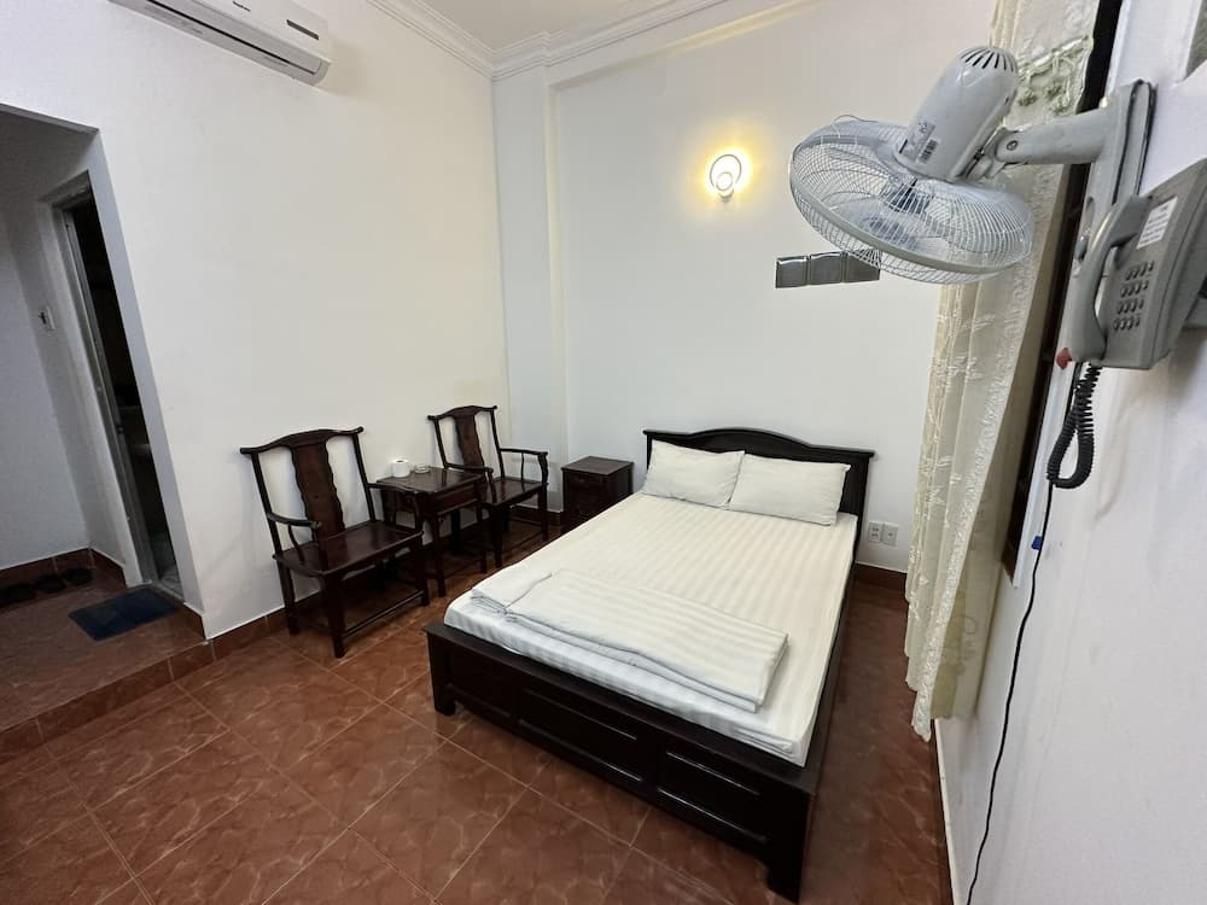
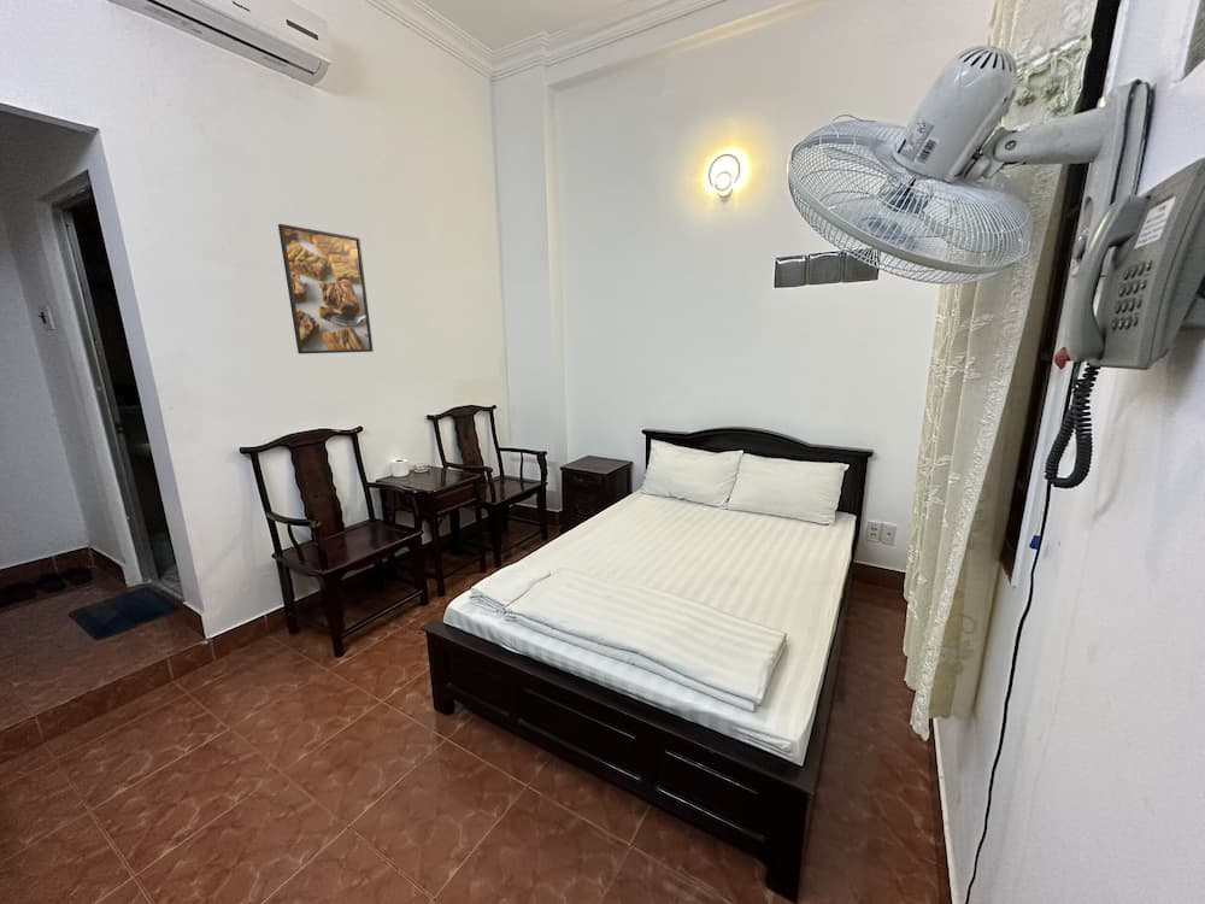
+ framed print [277,223,375,356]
